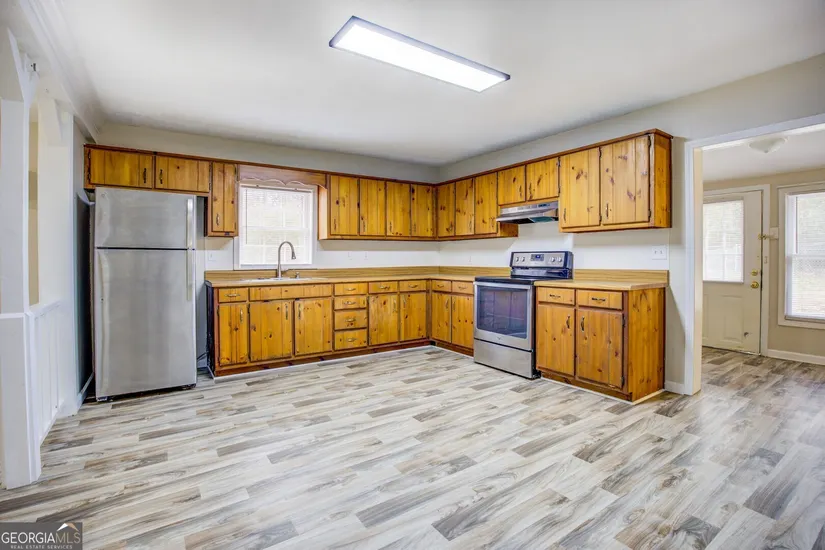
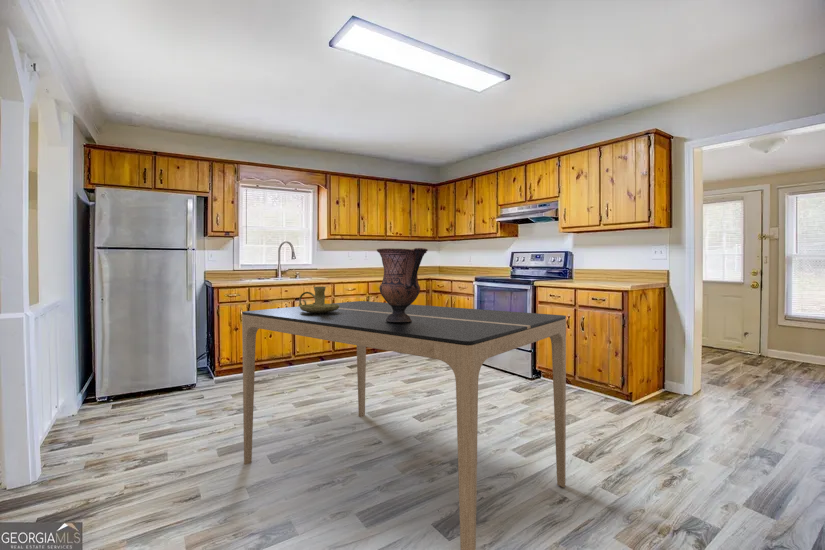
+ dining table [241,300,567,550]
+ candle holder [298,286,340,313]
+ vase [376,247,429,322]
